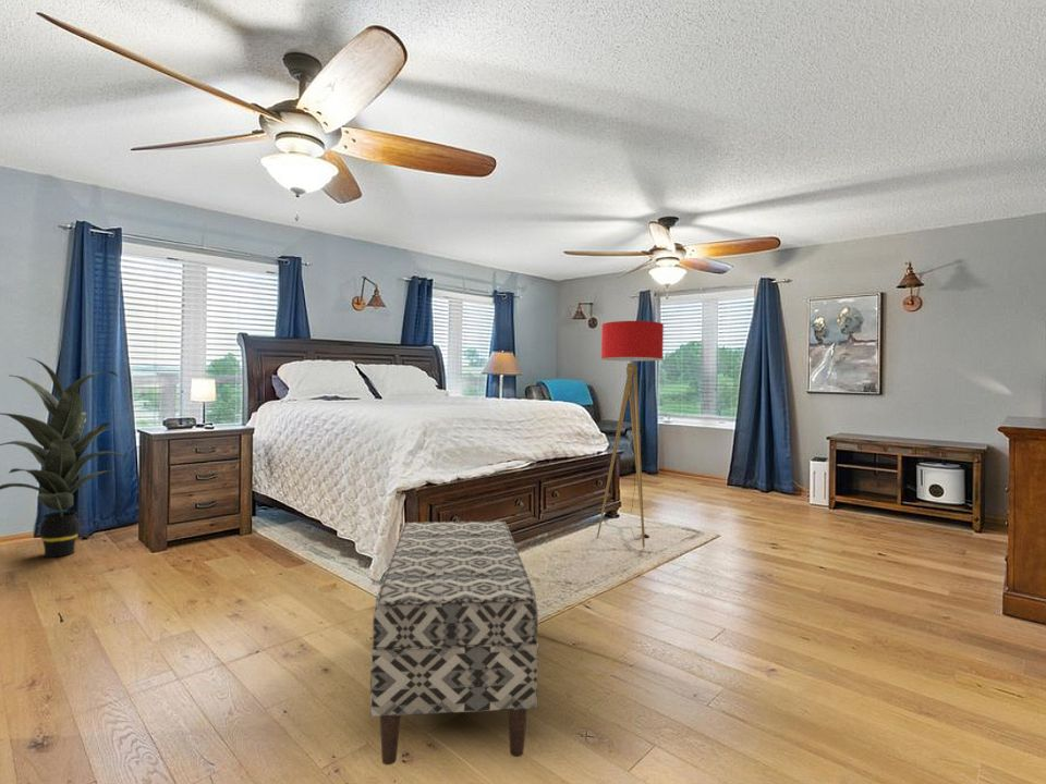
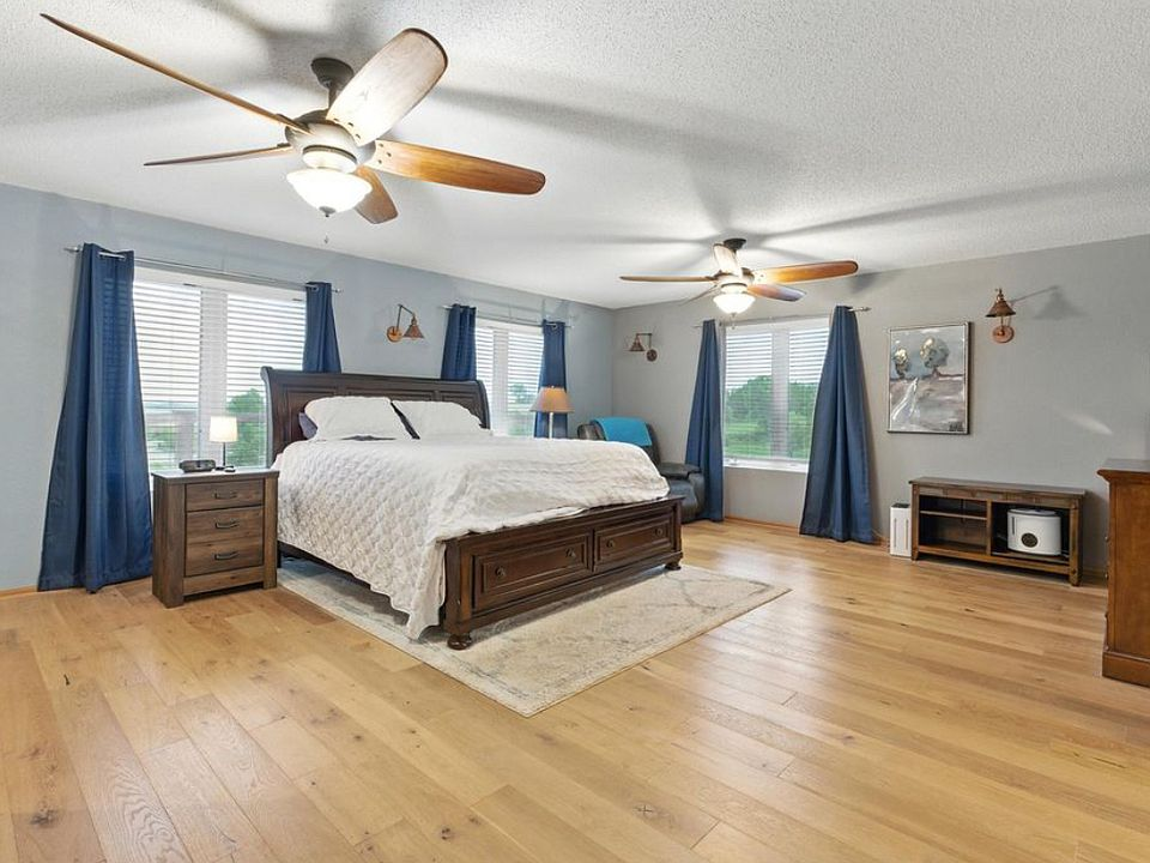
- indoor plant [0,356,129,559]
- floor lamp [596,320,665,549]
- bench [369,520,539,767]
